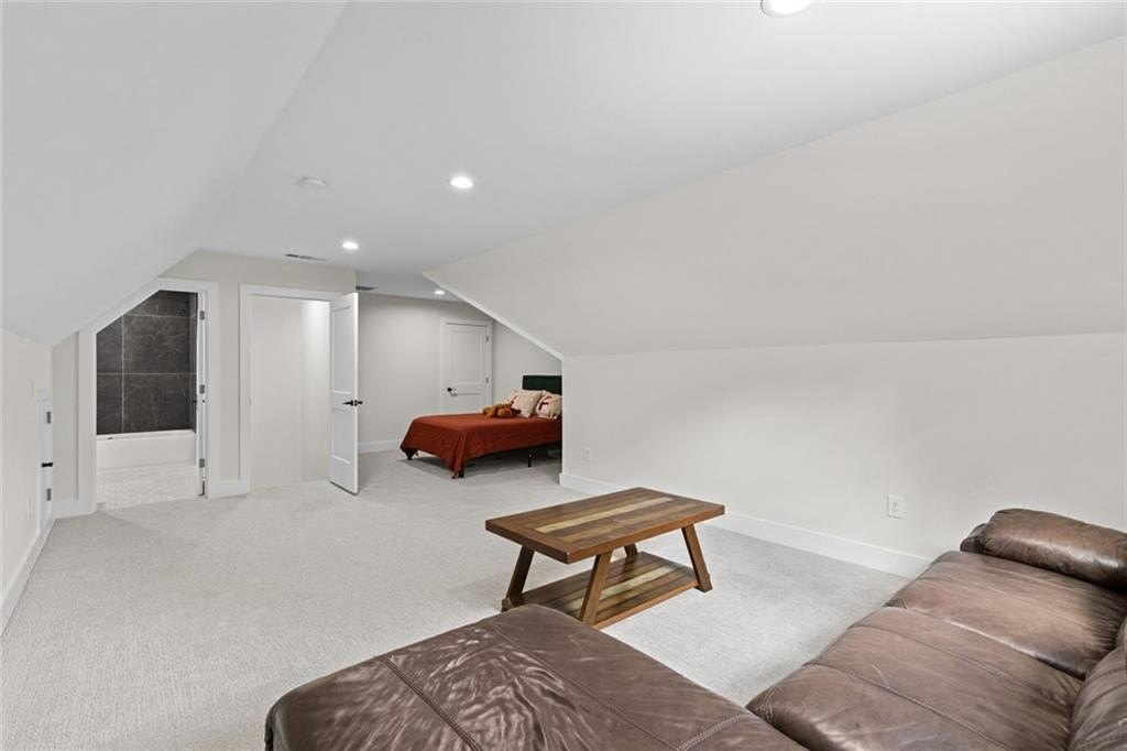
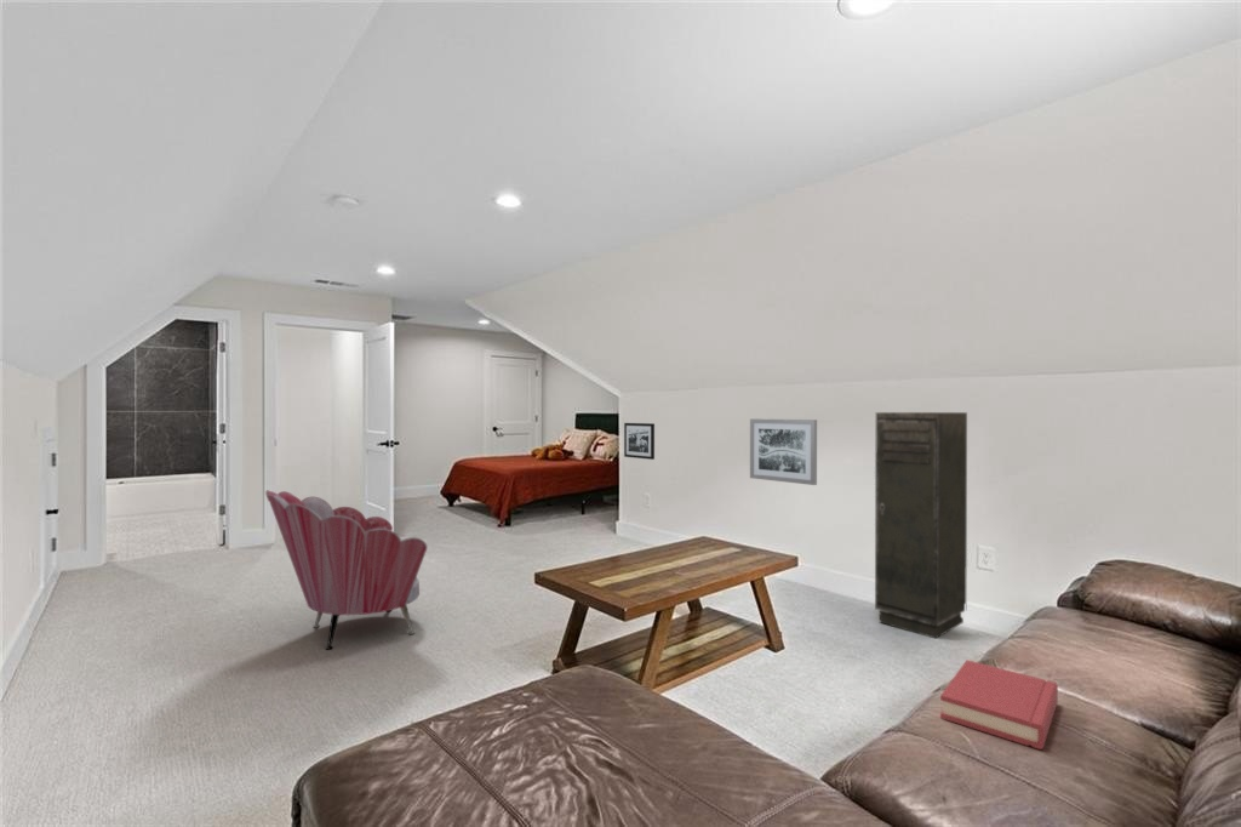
+ picture frame [623,422,656,461]
+ armchair [264,490,429,651]
+ wall art [749,417,818,486]
+ hardback book [939,658,1059,751]
+ storage cabinet [874,411,968,639]
